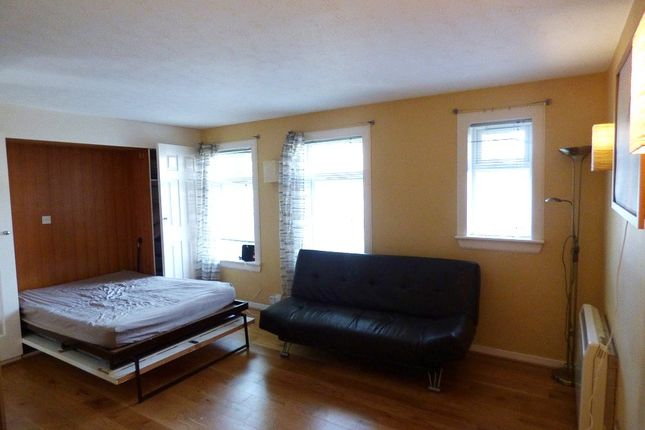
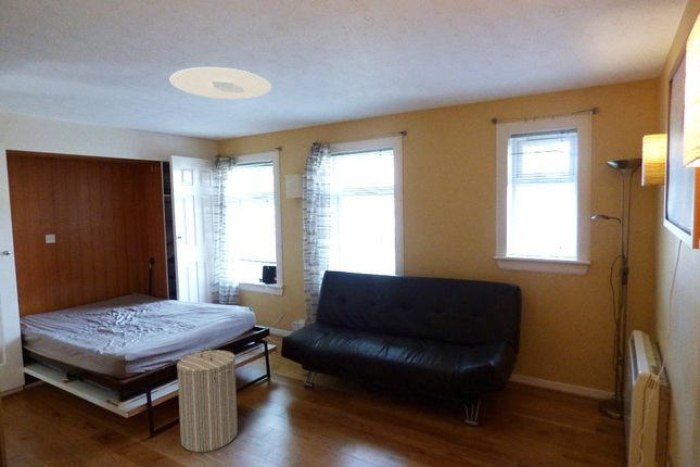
+ ceiling light [168,66,272,100]
+ laundry hamper [176,345,239,453]
